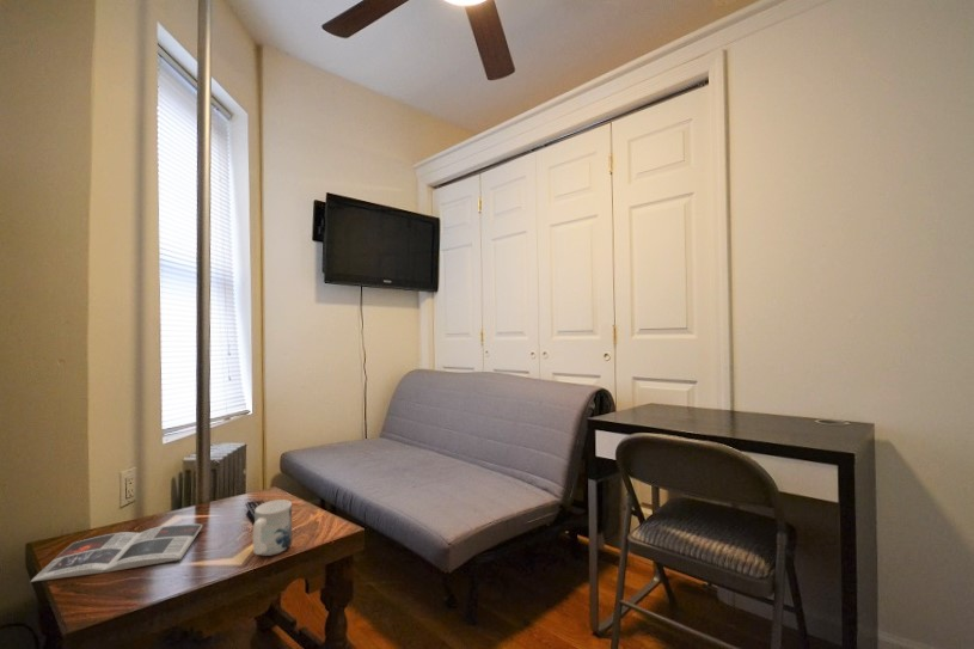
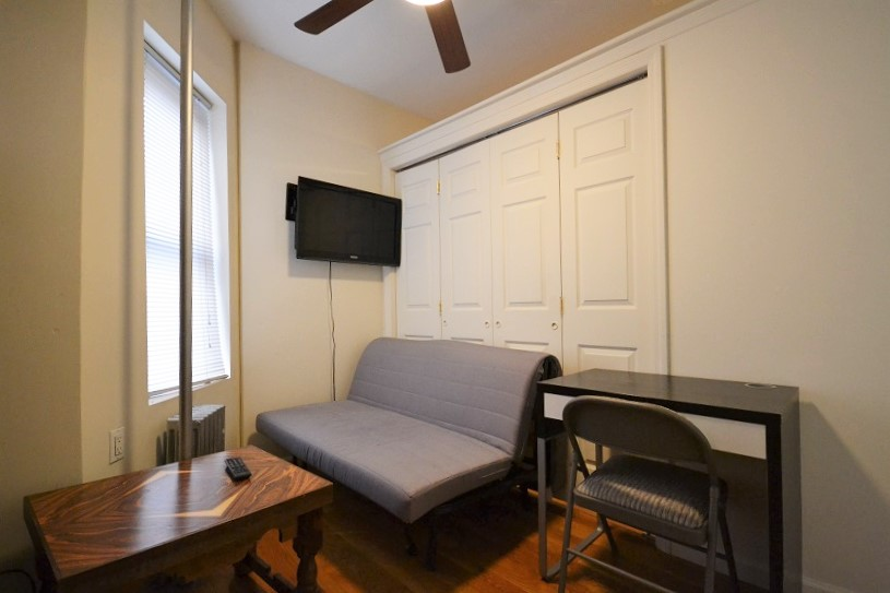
- magazine [29,522,204,583]
- mug [252,498,293,557]
